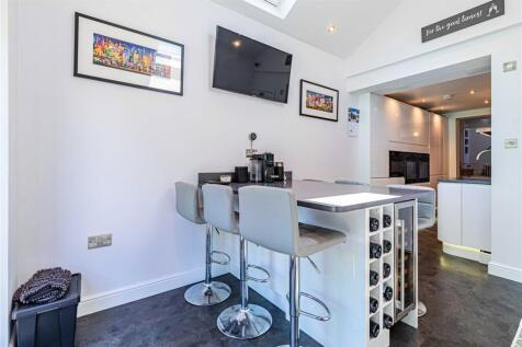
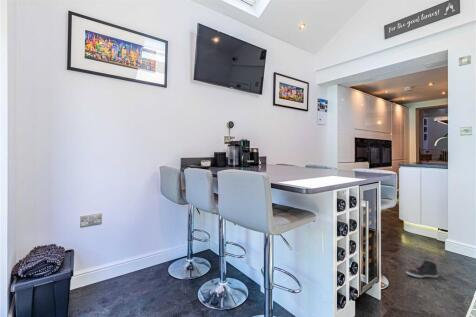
+ sneaker [405,259,439,279]
